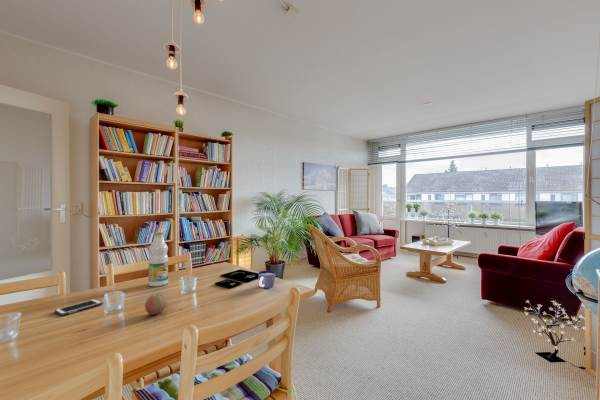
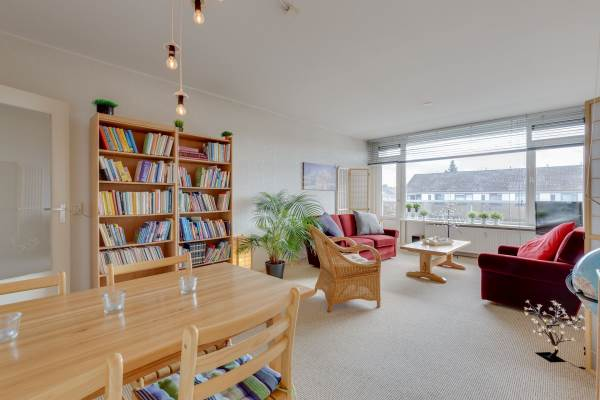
- cell phone [54,298,103,316]
- award [214,269,259,289]
- fruit [144,292,169,315]
- cup [257,270,276,289]
- bottle [148,231,169,287]
